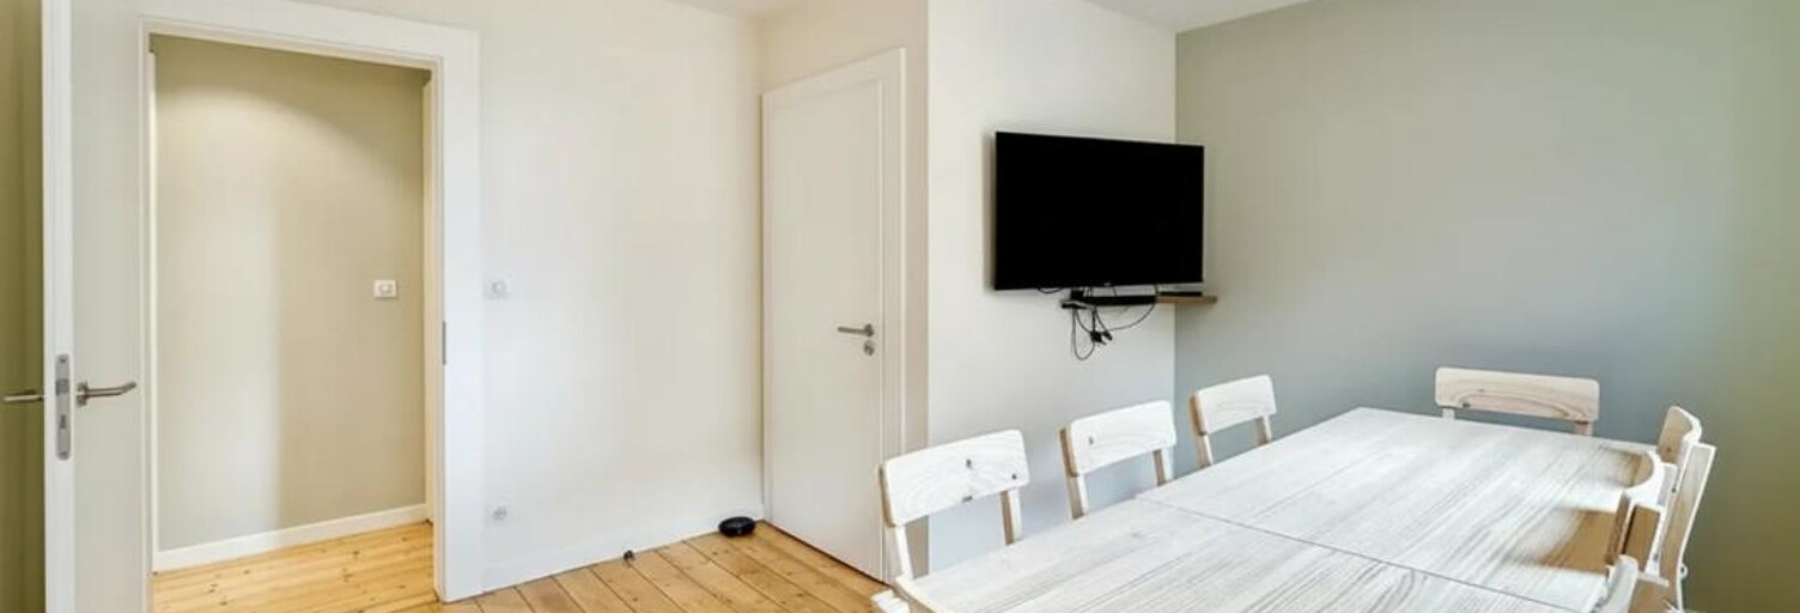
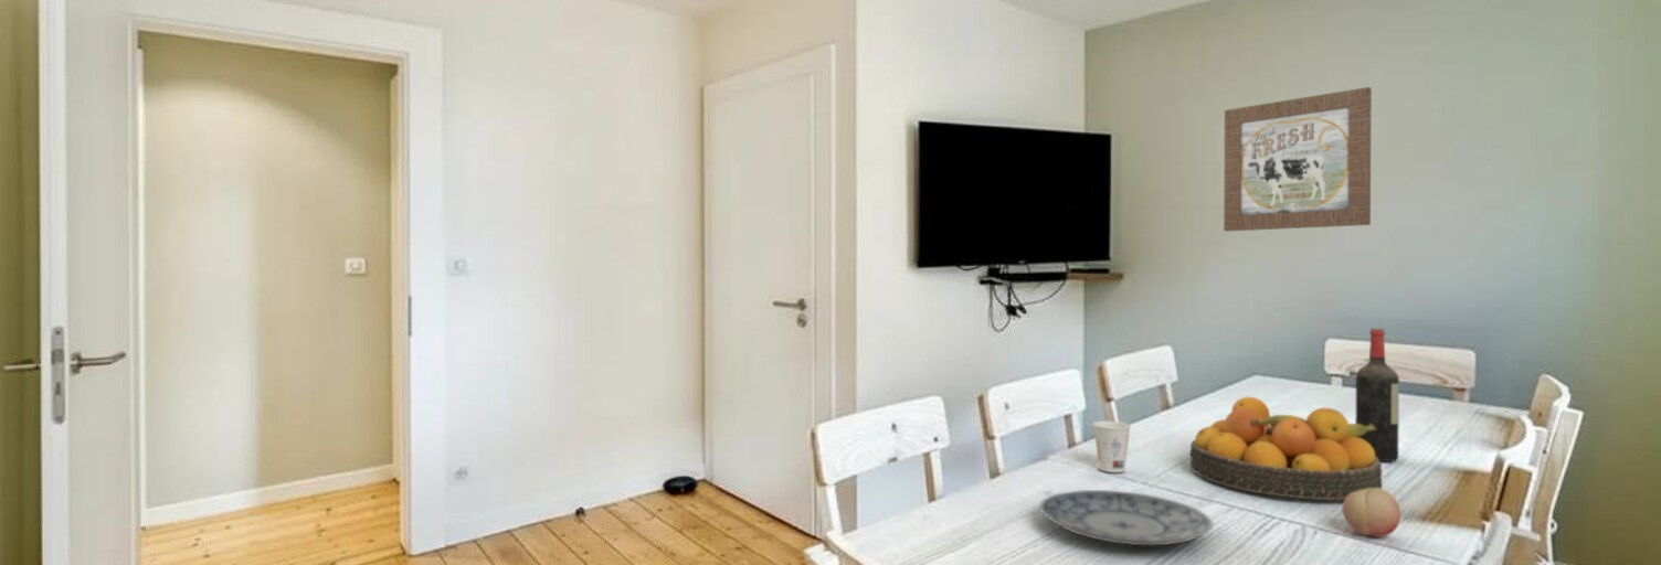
+ cup [1091,420,1132,473]
+ plate [1039,489,1214,546]
+ fruit [1341,488,1401,539]
+ wall art [1223,86,1373,233]
+ fruit bowl [1189,396,1384,501]
+ wine bottle [1354,328,1400,462]
